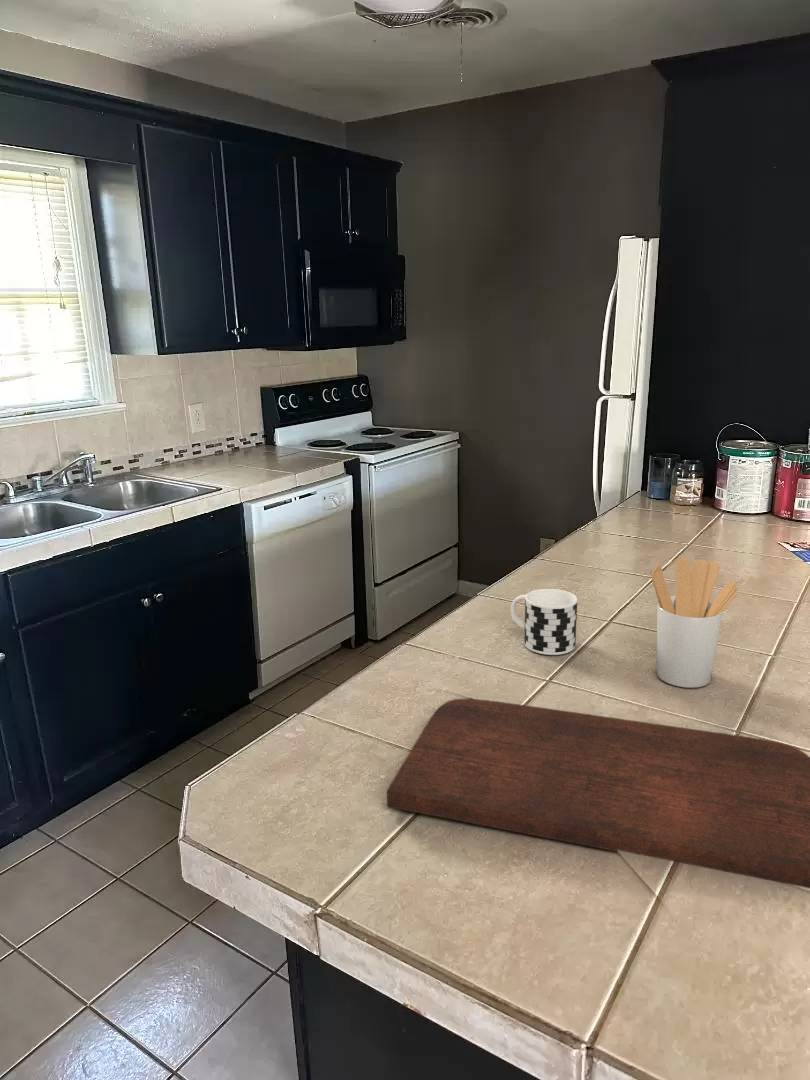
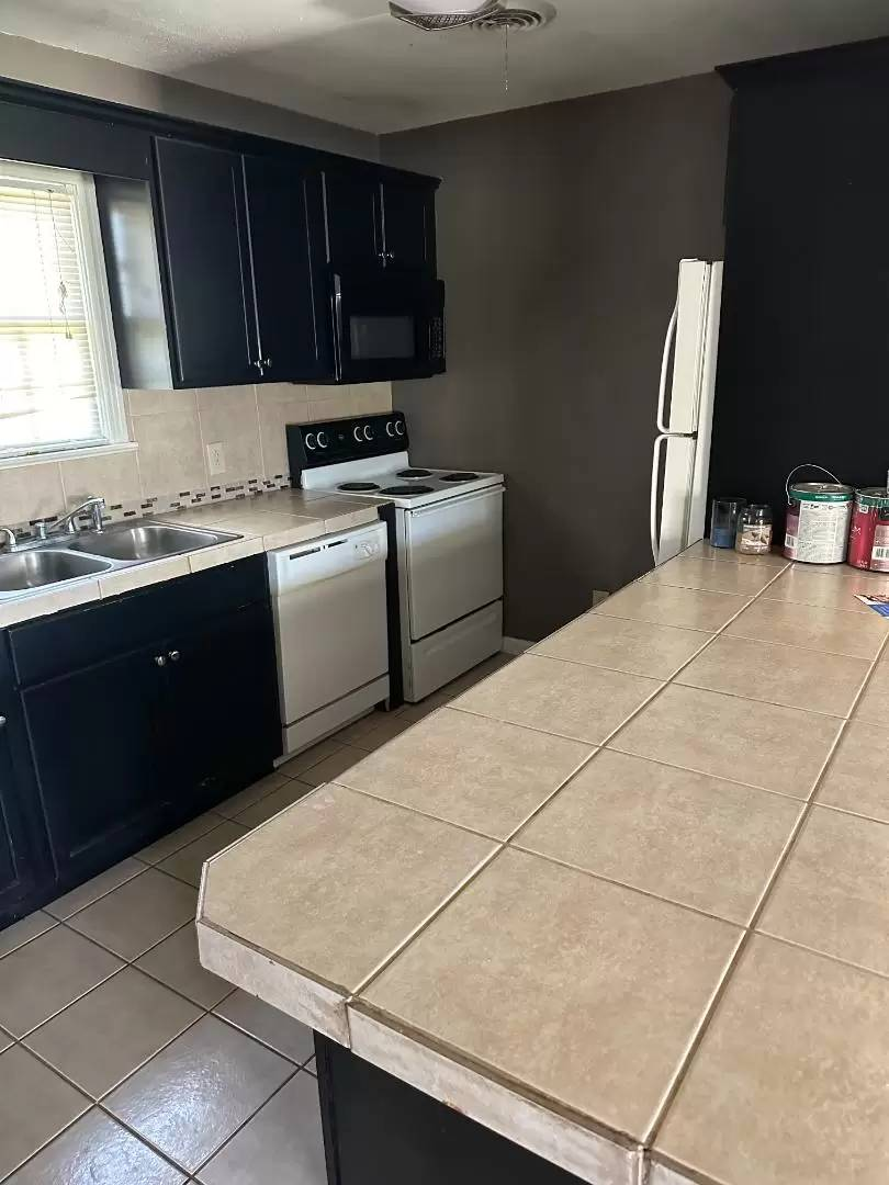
- utensil holder [651,556,740,689]
- cup [510,588,578,656]
- cutting board [386,698,810,889]
